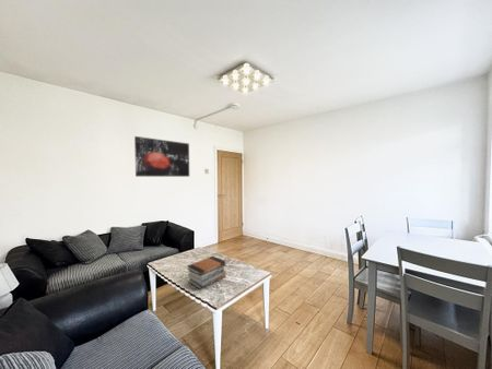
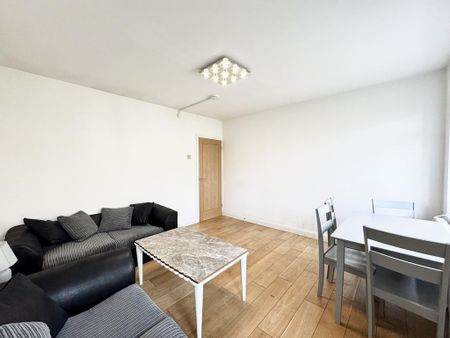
- wall art [133,135,190,178]
- book stack [186,255,227,290]
